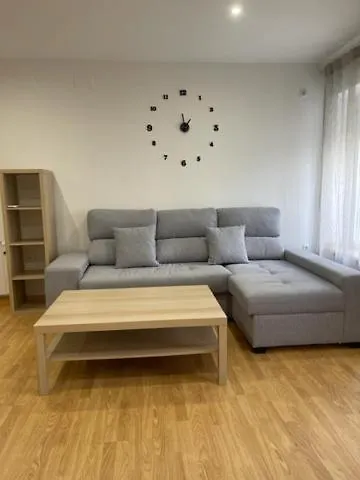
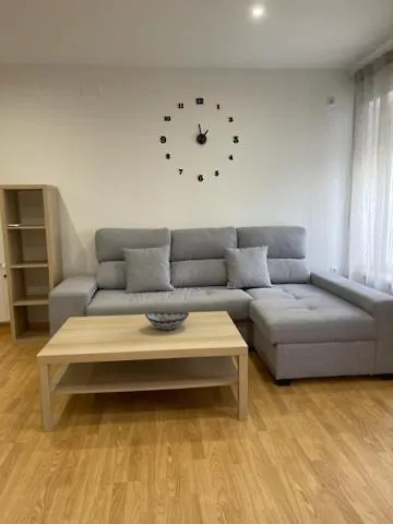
+ decorative bowl [144,311,190,331]
